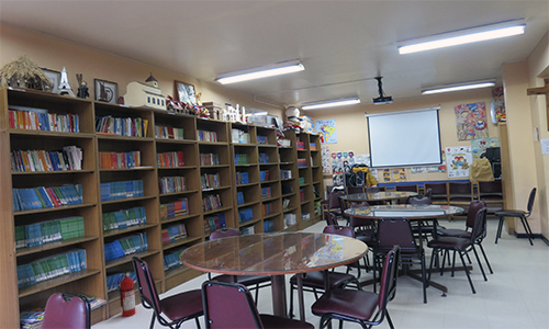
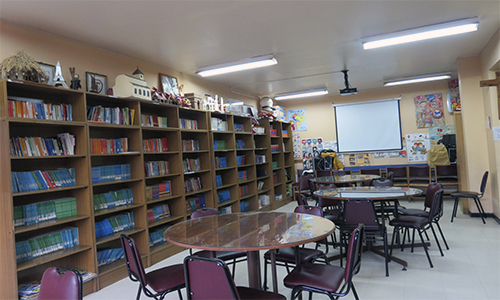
- fire extinguisher [116,265,136,318]
